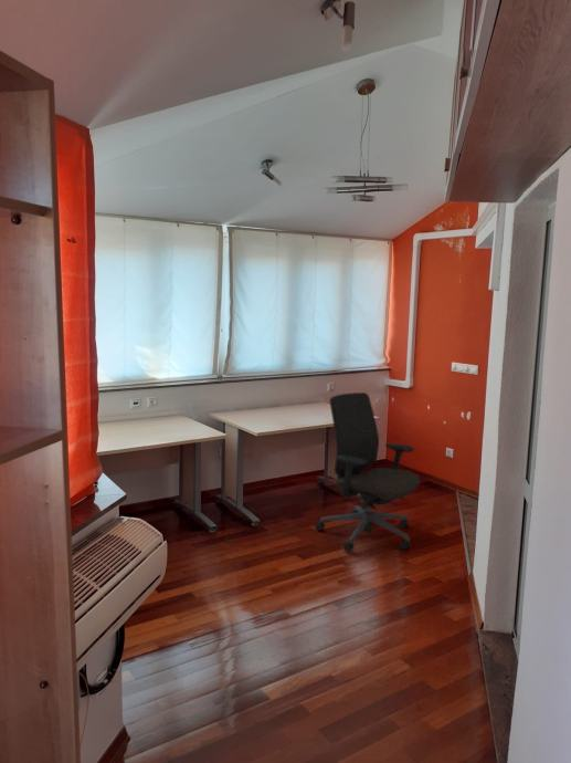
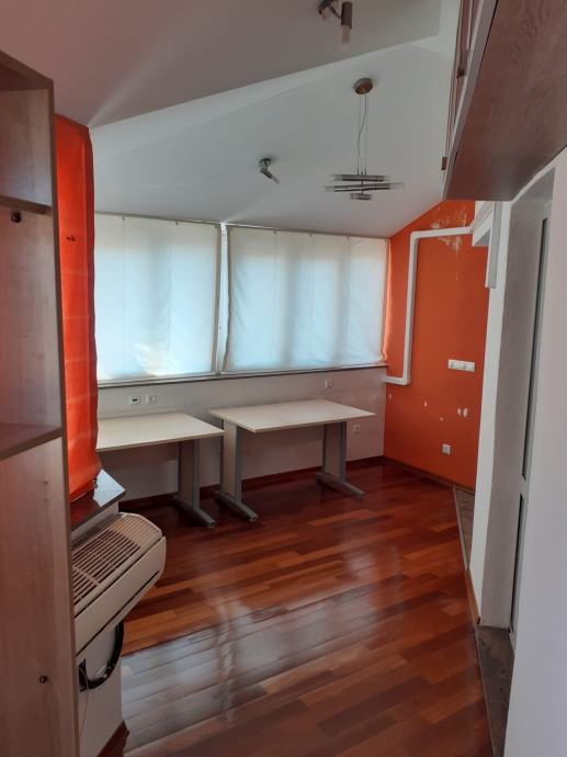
- office chair [314,391,422,553]
